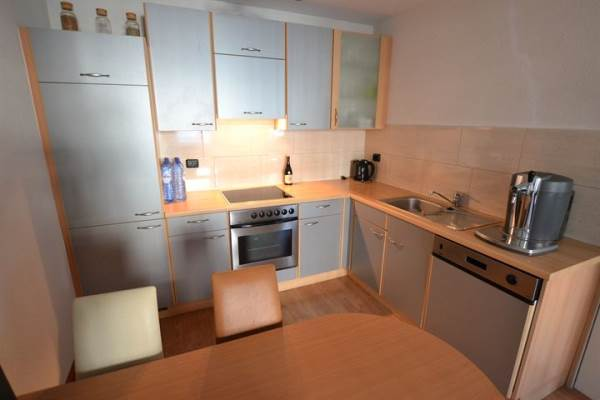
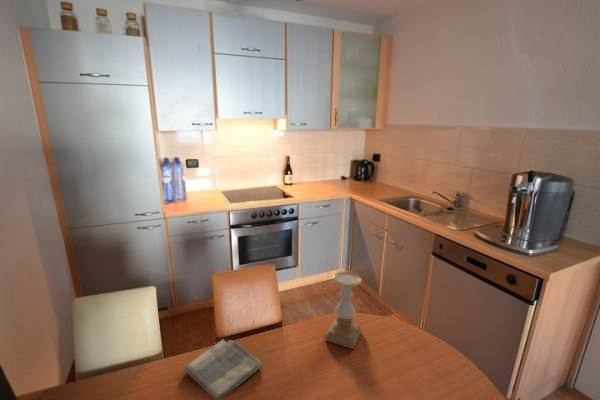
+ dish towel [183,338,264,400]
+ candle holder [324,270,363,350]
